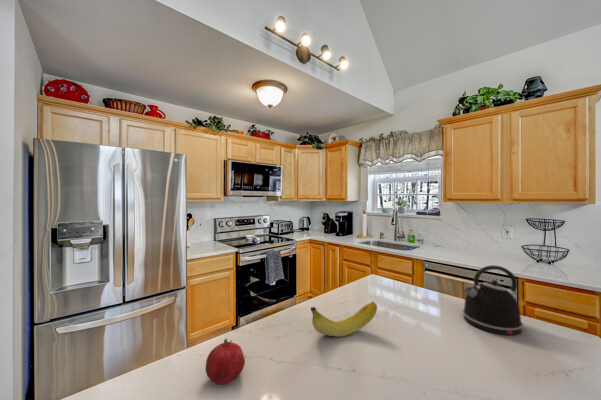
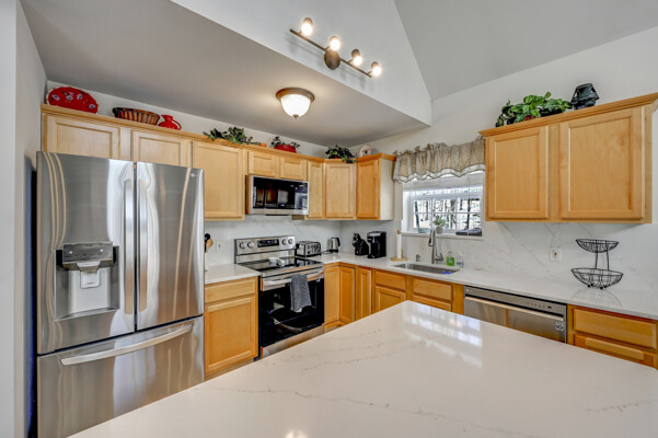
- fruit [205,337,246,385]
- kettle [462,264,524,336]
- fruit [310,301,378,337]
